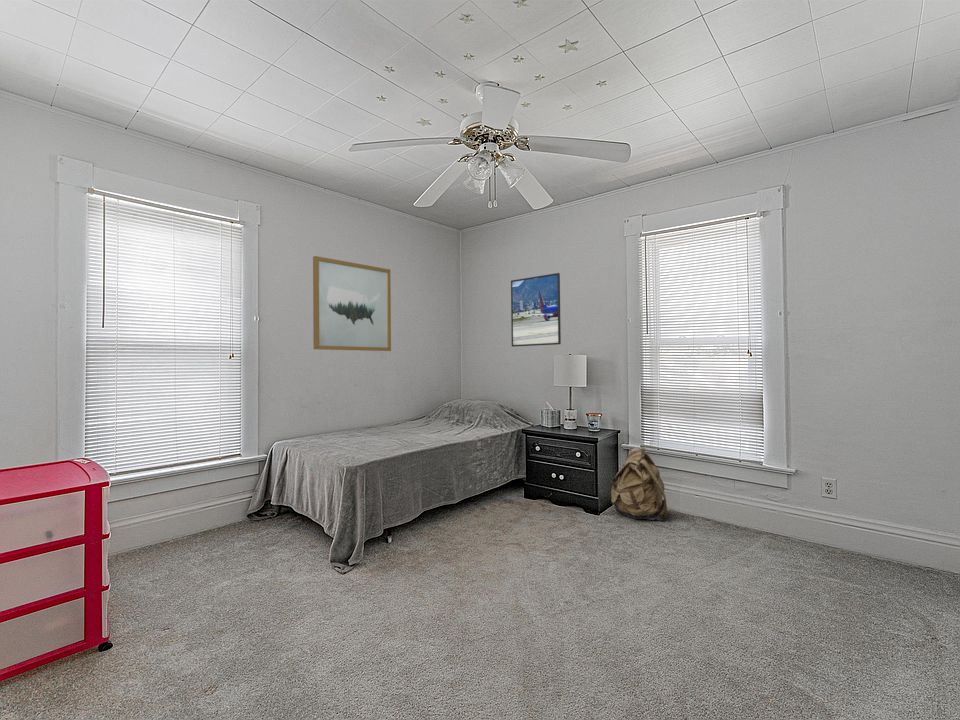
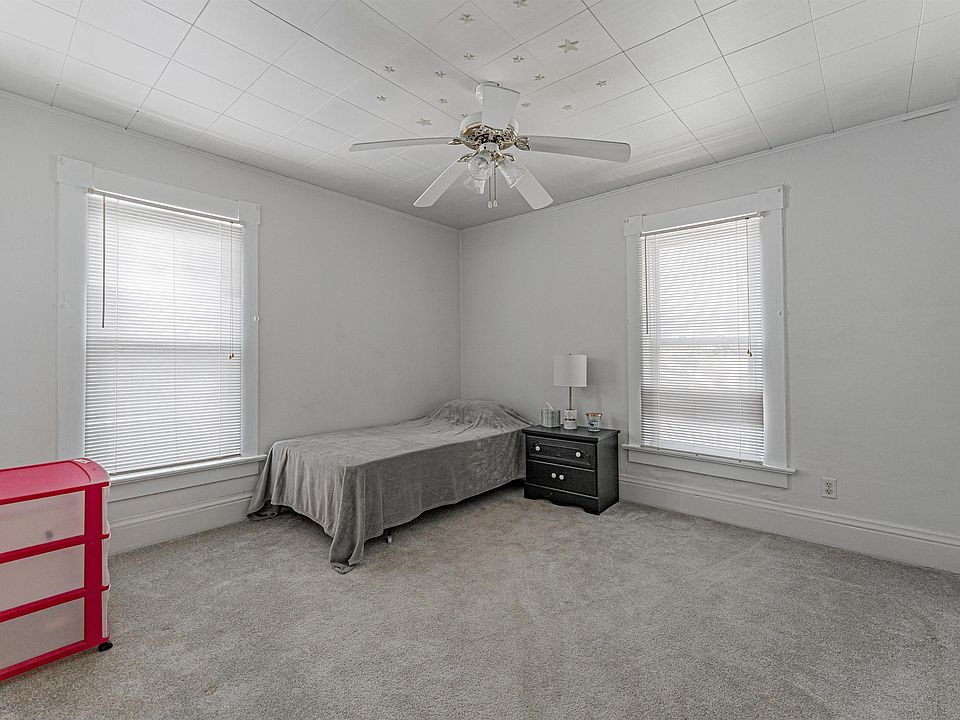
- backpack [609,447,668,521]
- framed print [510,272,562,348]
- wall art [312,255,392,352]
